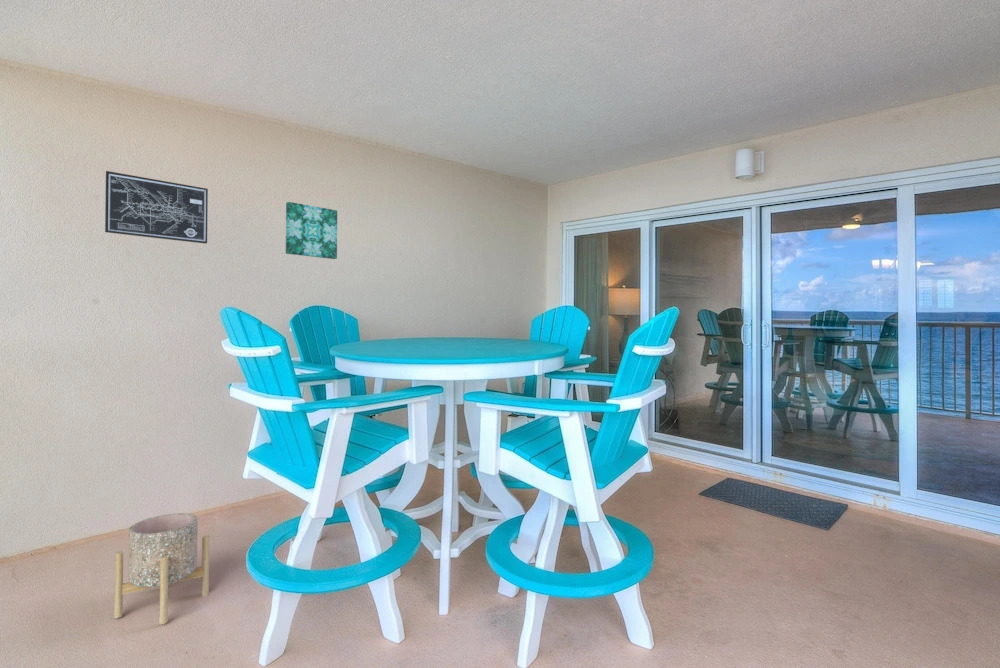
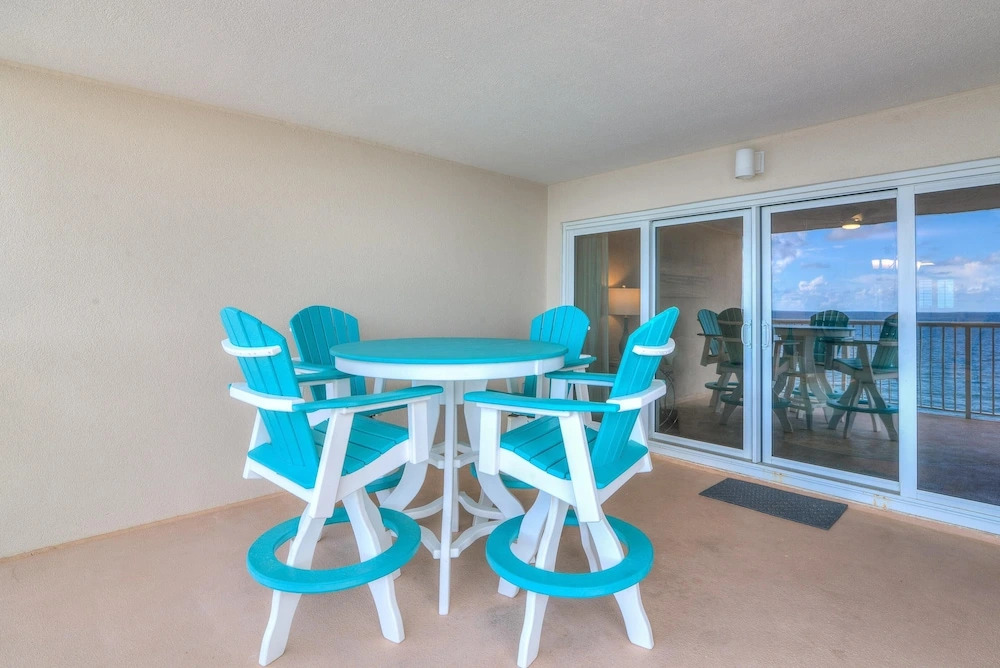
- wall art [104,170,209,244]
- wall art [285,201,338,260]
- planter [113,512,210,625]
